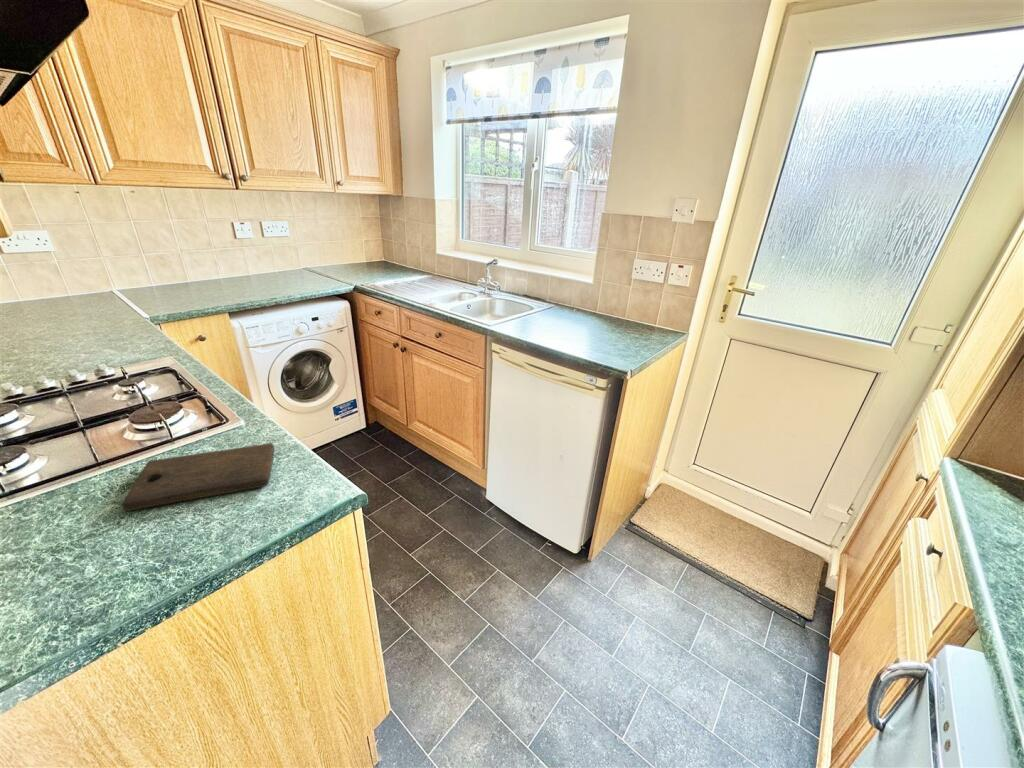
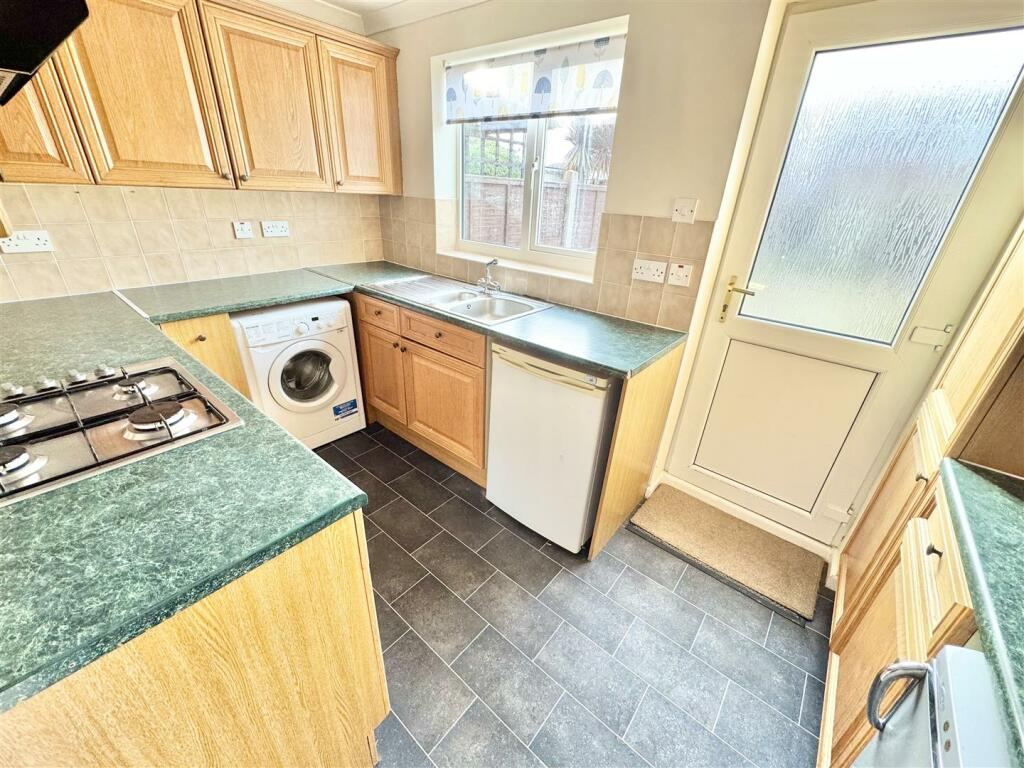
- cutting board [121,442,275,512]
